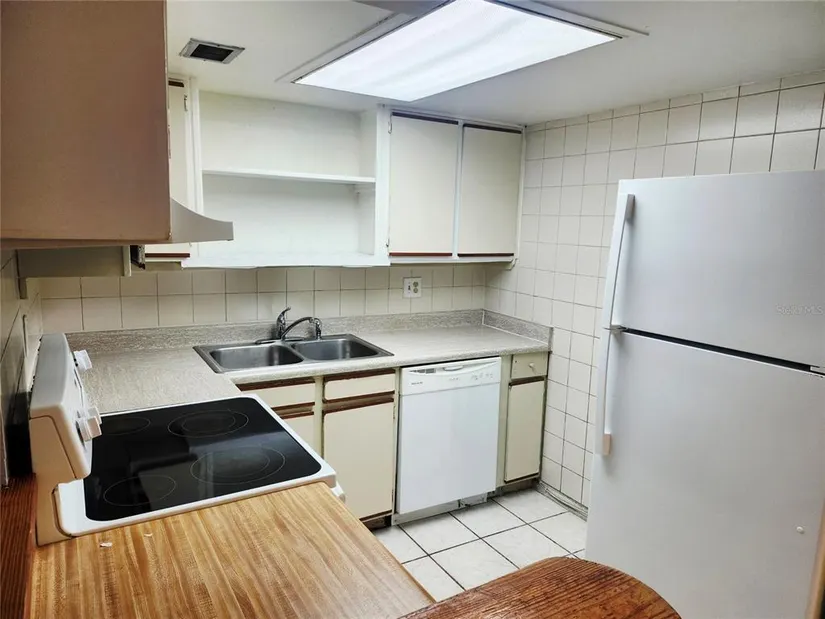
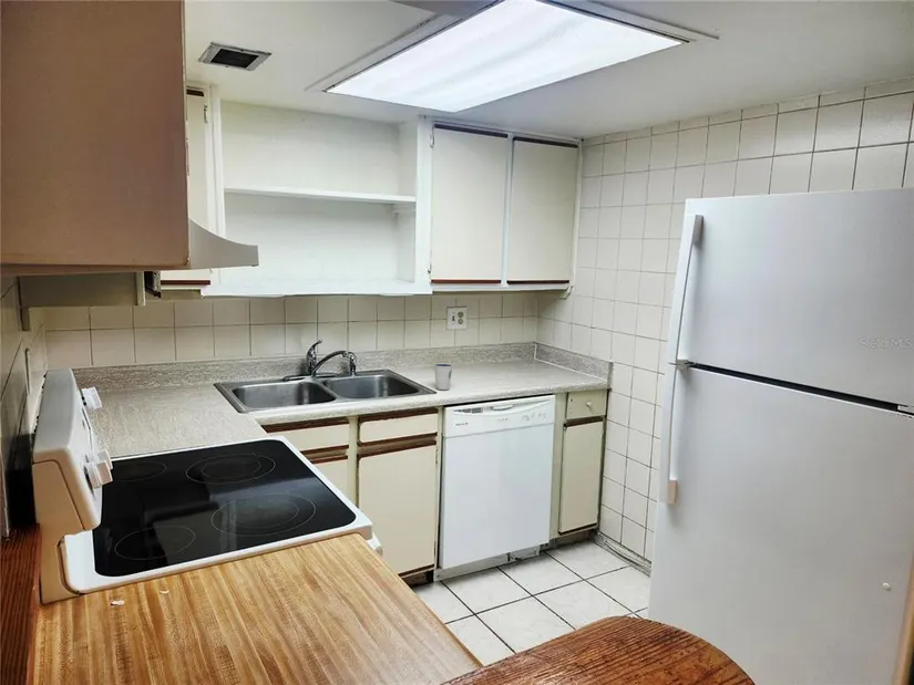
+ dixie cup [433,362,454,391]
